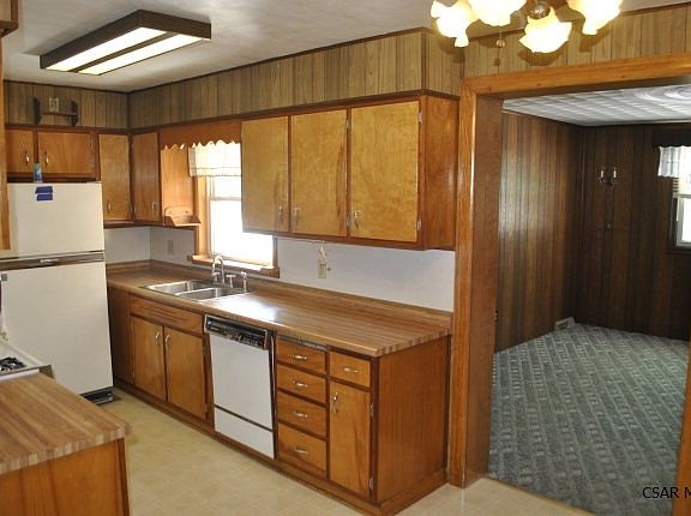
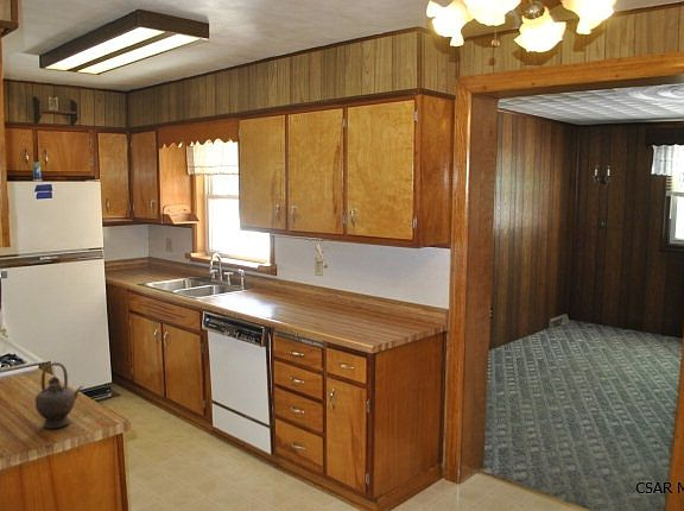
+ teapot [34,361,84,429]
